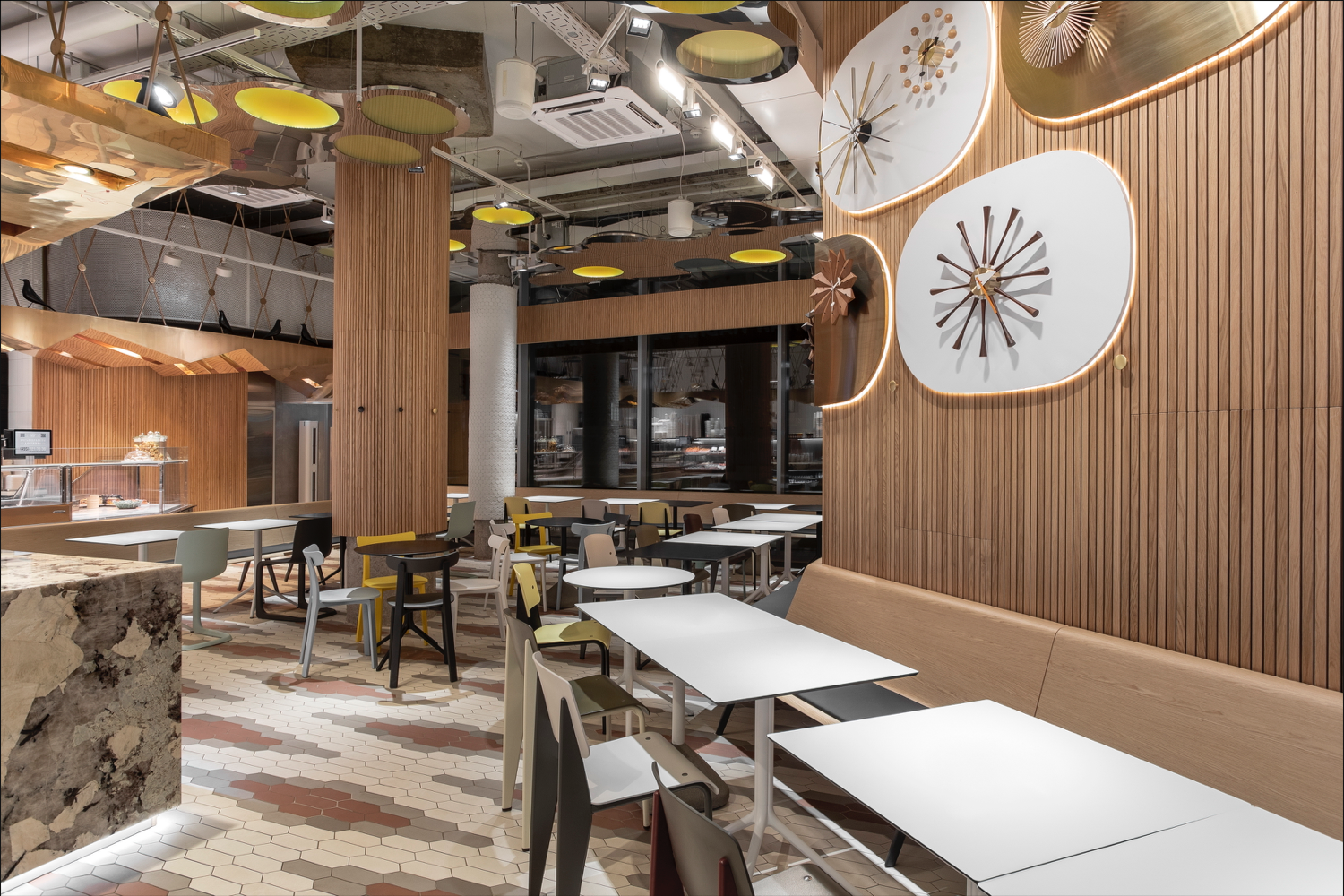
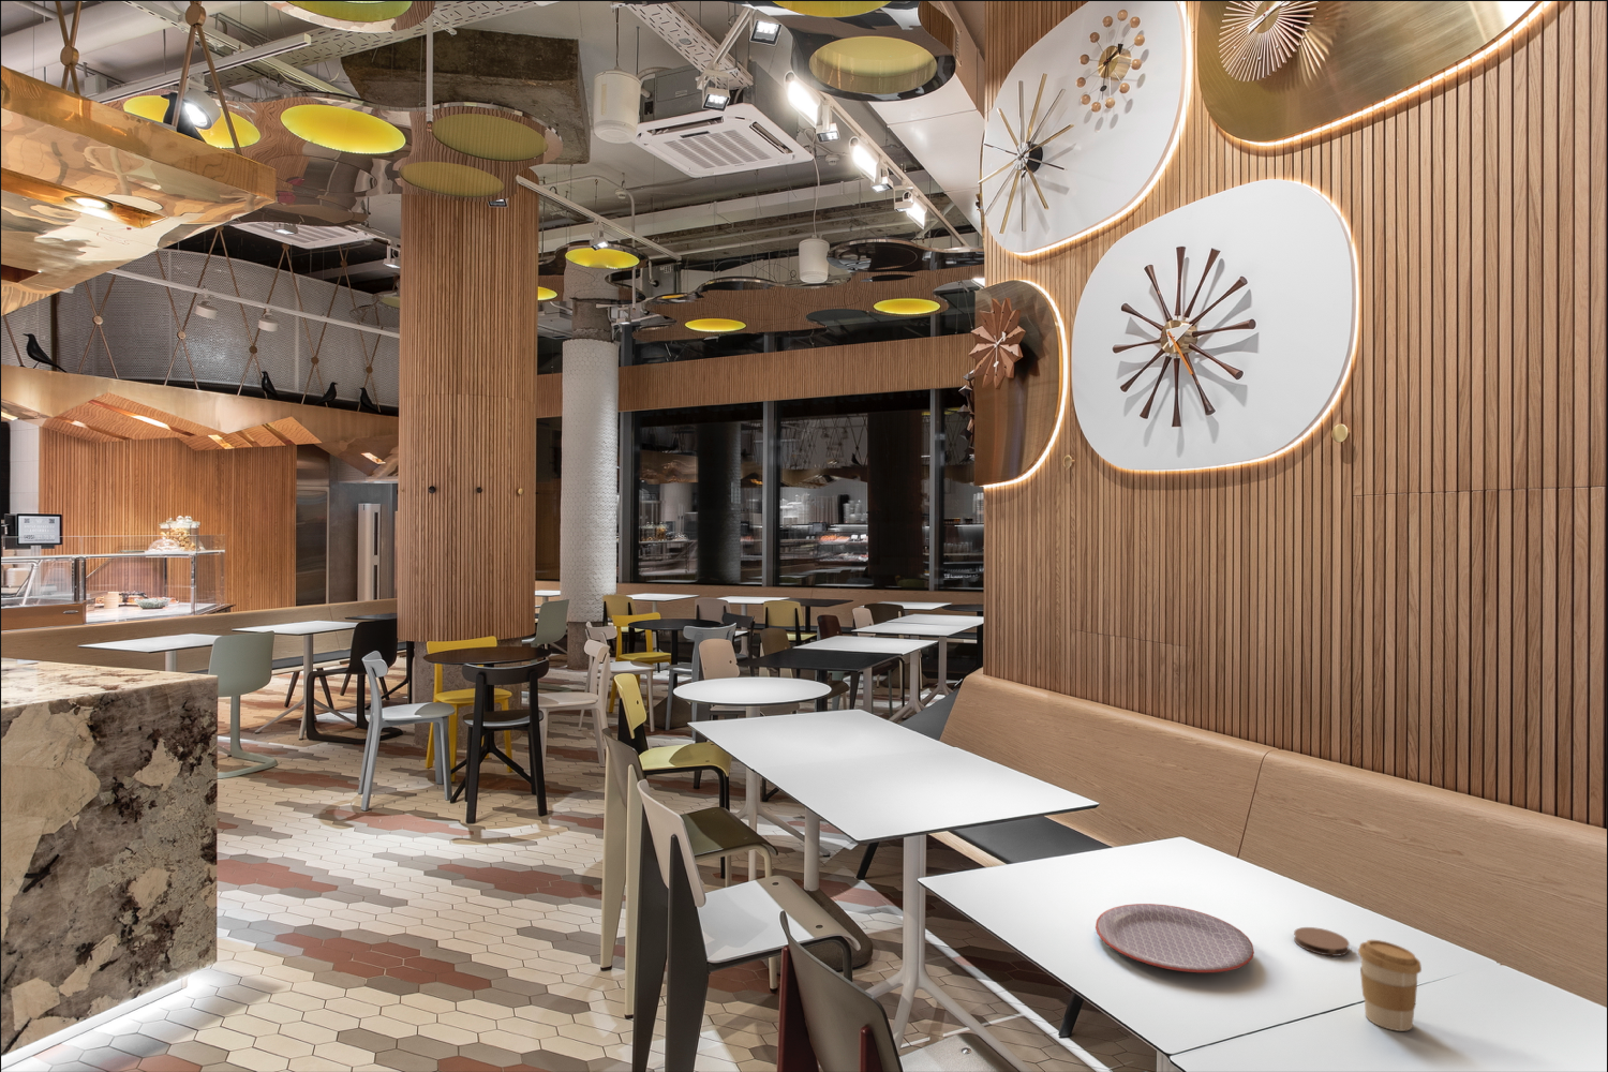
+ coffee cup [1357,939,1423,1033]
+ coaster [1293,926,1351,957]
+ plate [1095,902,1255,974]
